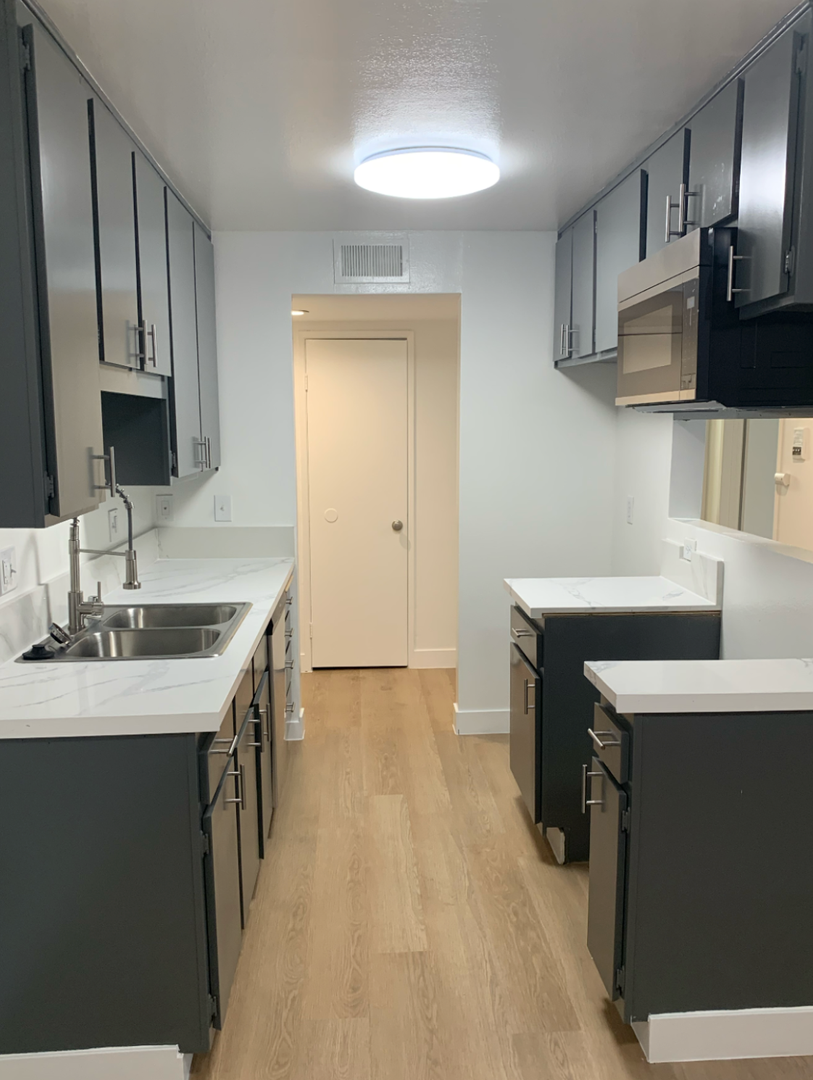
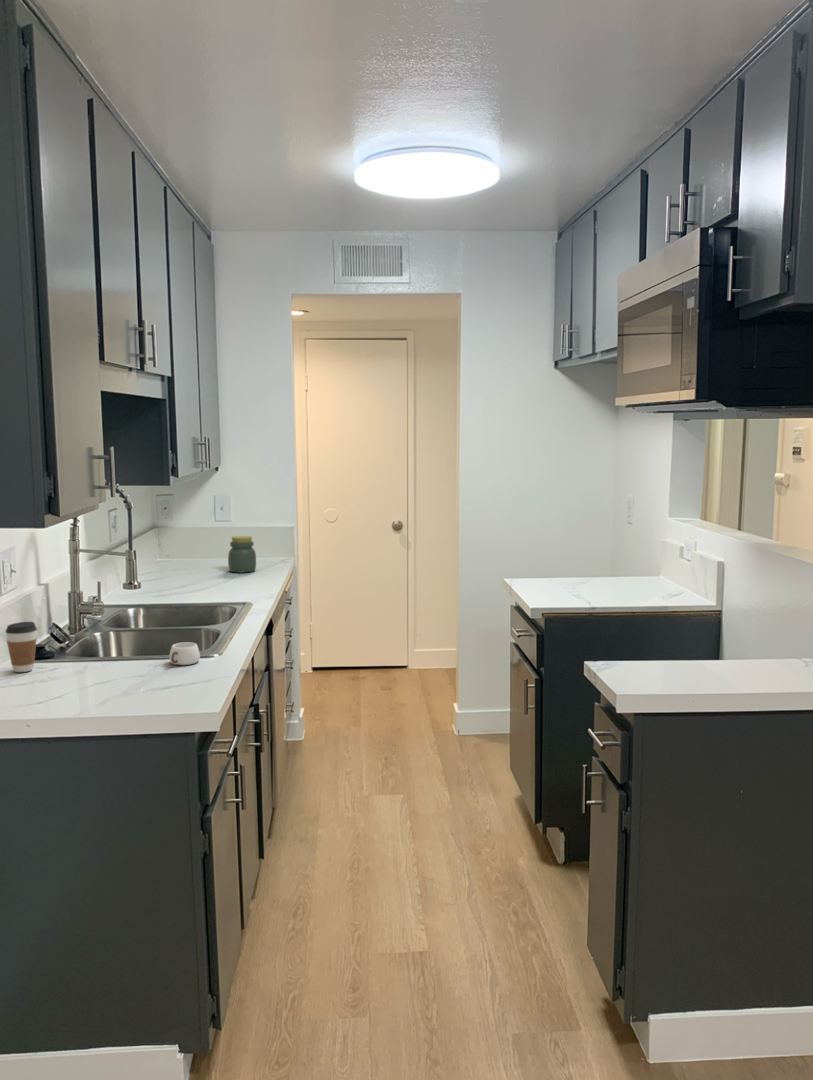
+ coffee cup [4,621,38,673]
+ jar [227,535,257,574]
+ mug [153,641,201,668]
